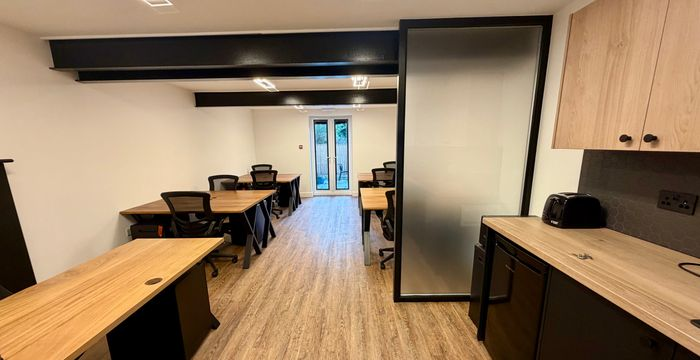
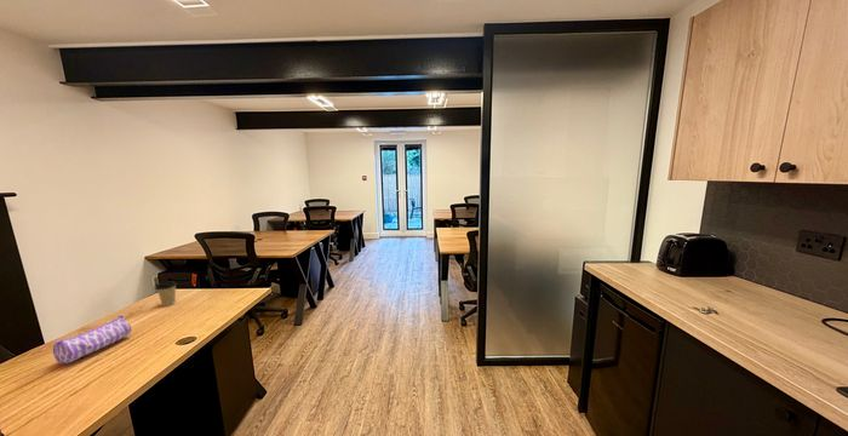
+ pencil case [52,315,132,365]
+ coffee cup [154,280,178,306]
